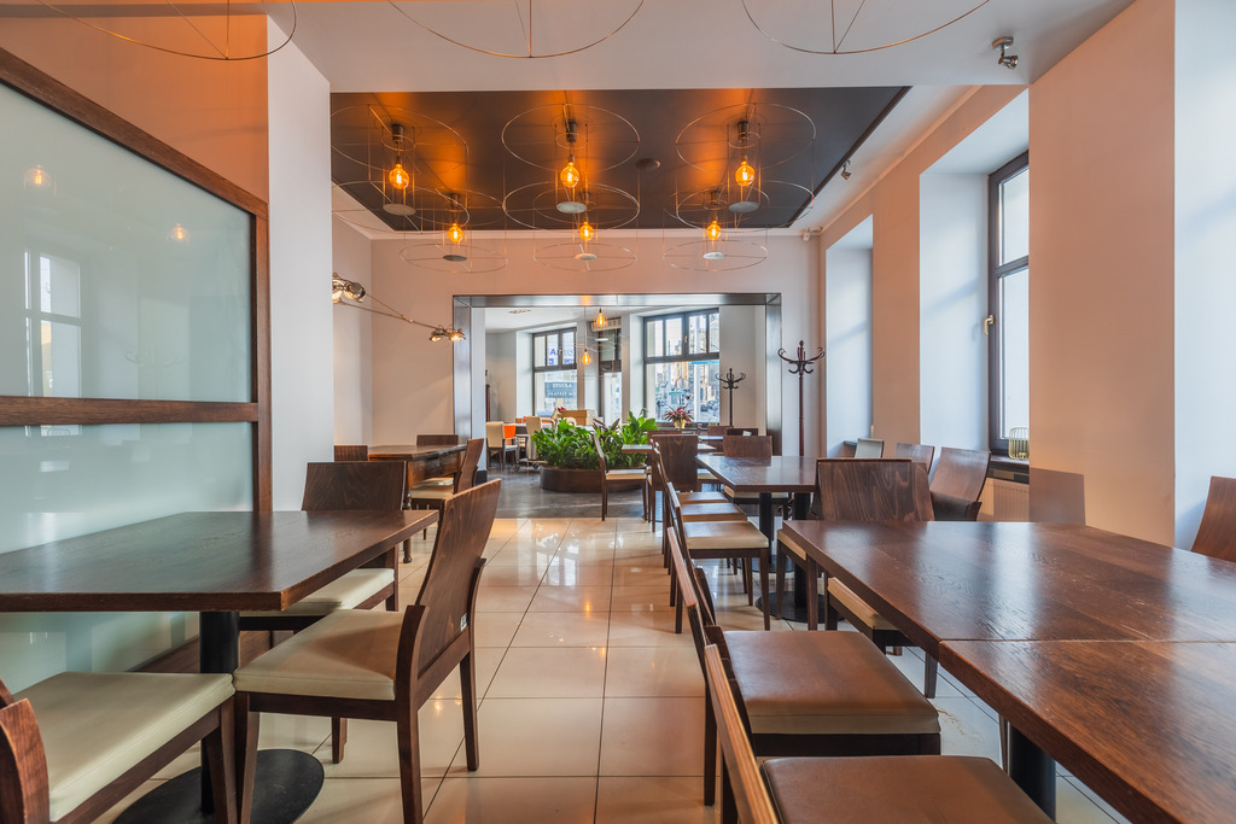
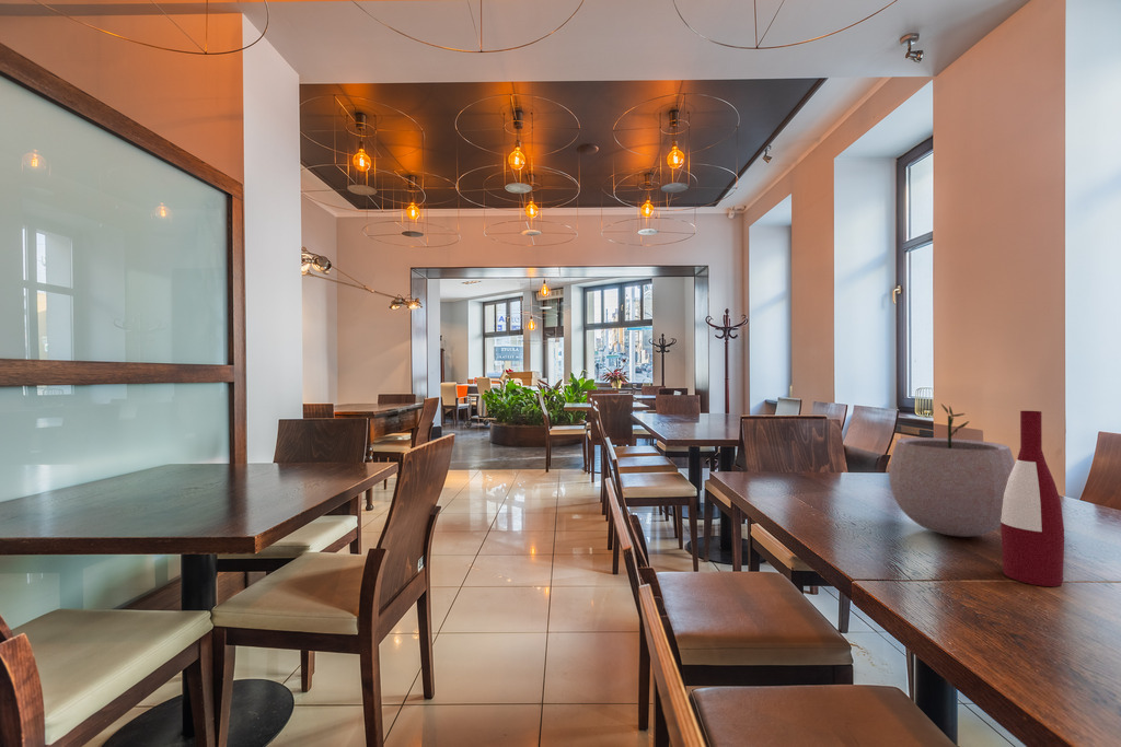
+ alcohol [999,410,1065,587]
+ plant pot [888,402,1016,538]
